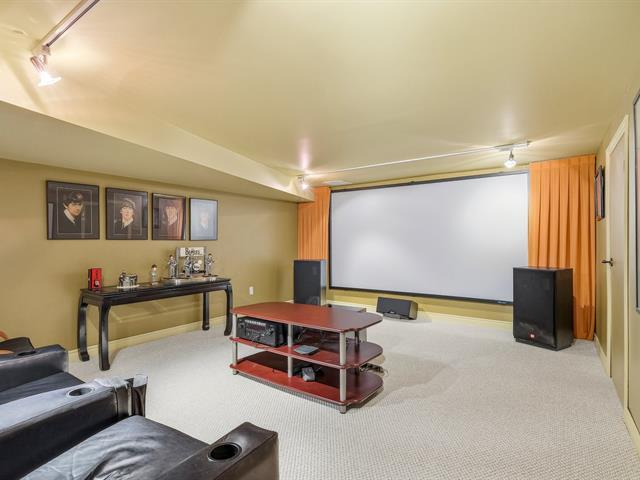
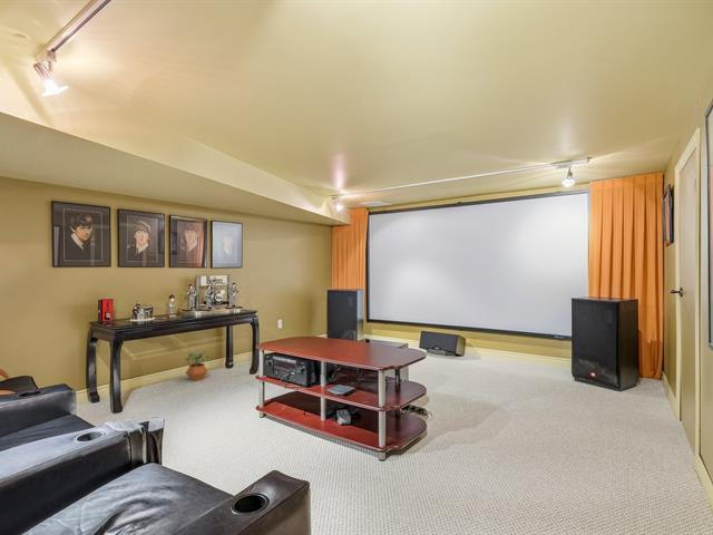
+ potted plant [185,350,209,381]
